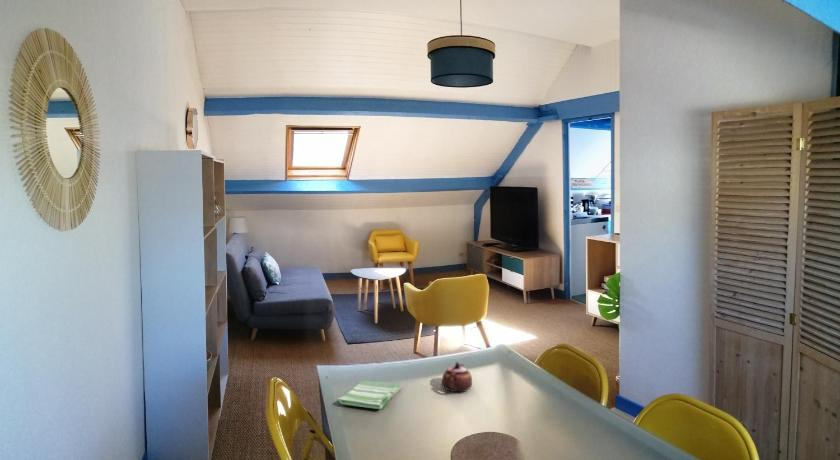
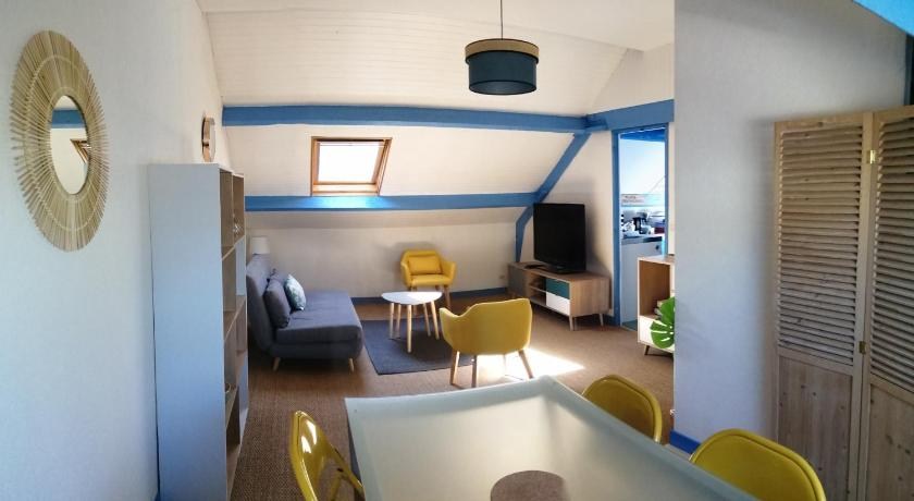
- teapot [441,361,473,393]
- dish towel [337,380,402,410]
